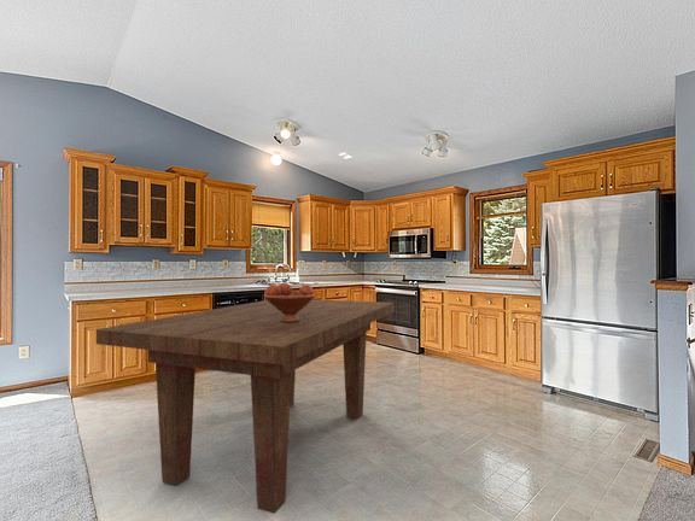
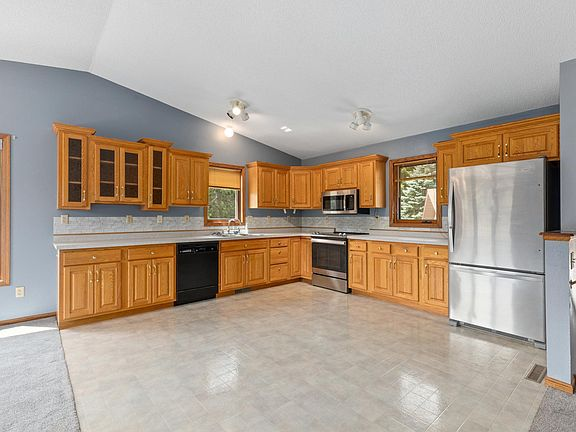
- fruit bowl [263,282,316,322]
- dining table [95,298,396,514]
